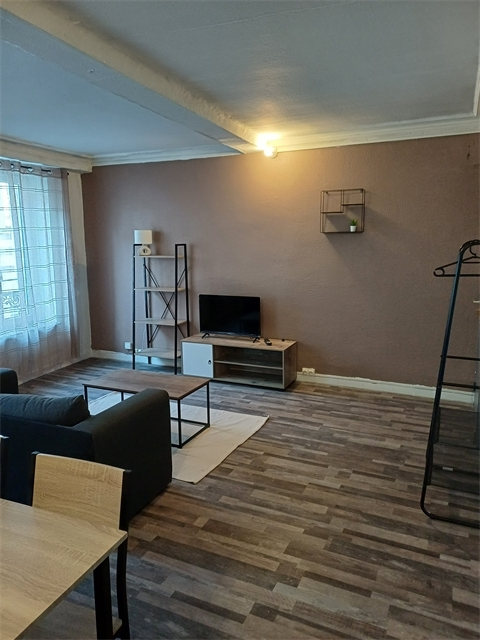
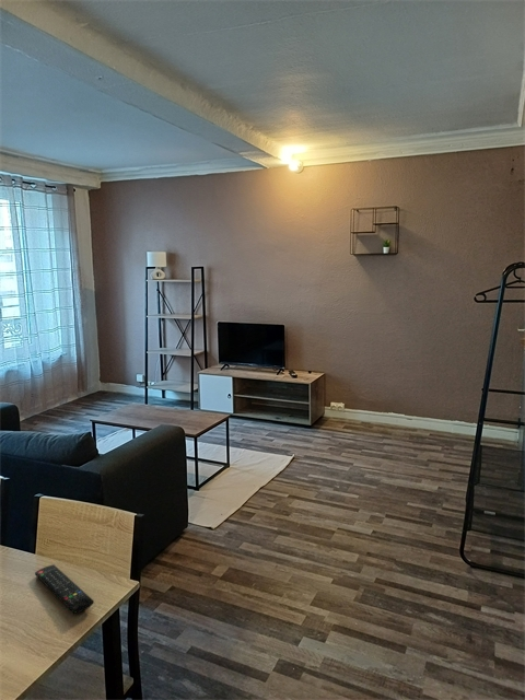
+ remote control [34,563,95,615]
